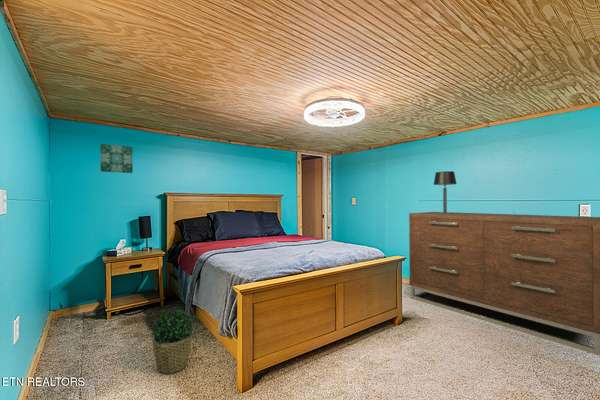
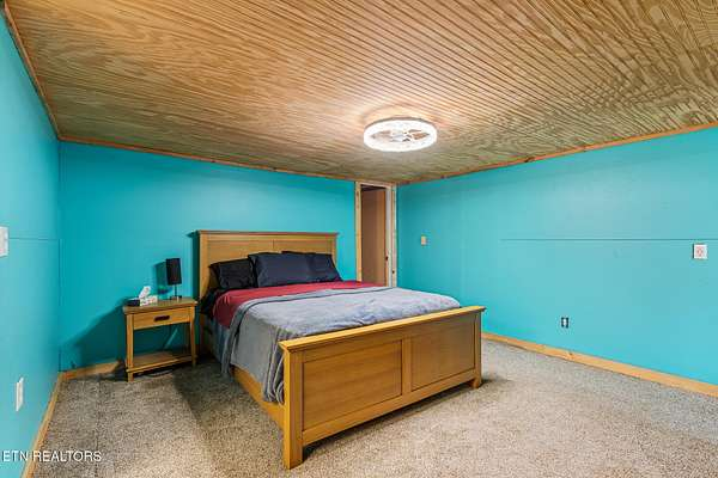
- table lamp [433,170,457,214]
- potted plant [152,309,194,374]
- dresser [408,211,600,357]
- wall art [99,143,134,174]
